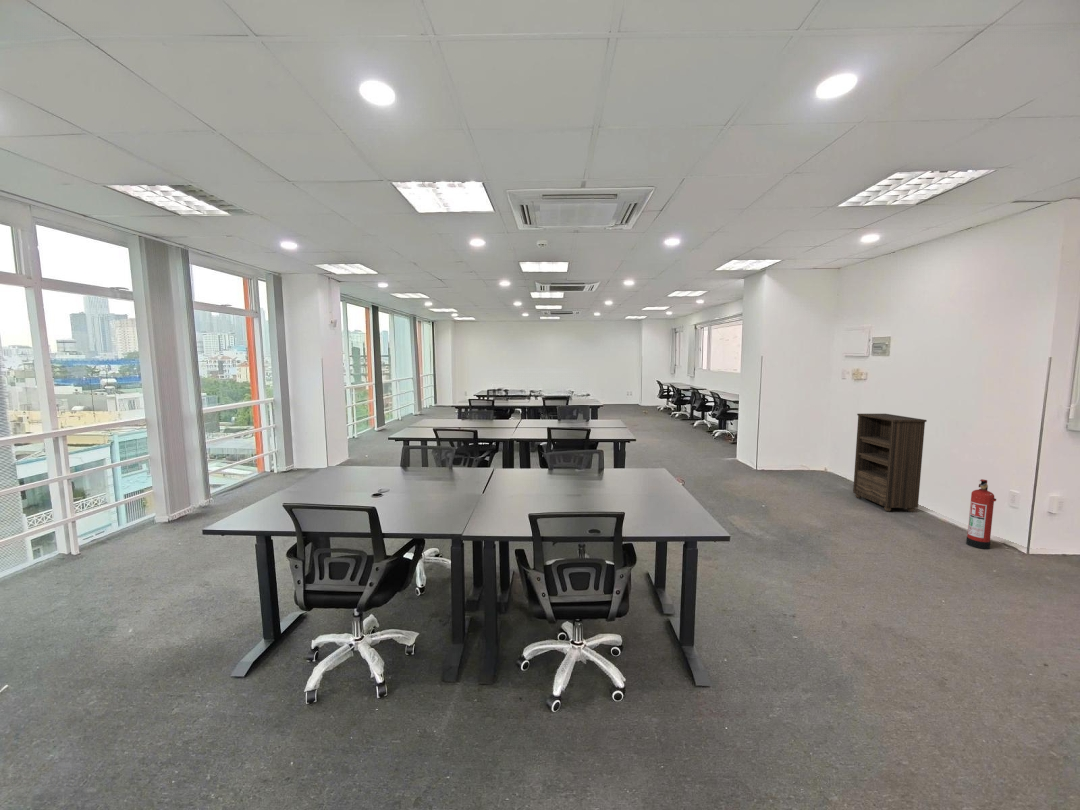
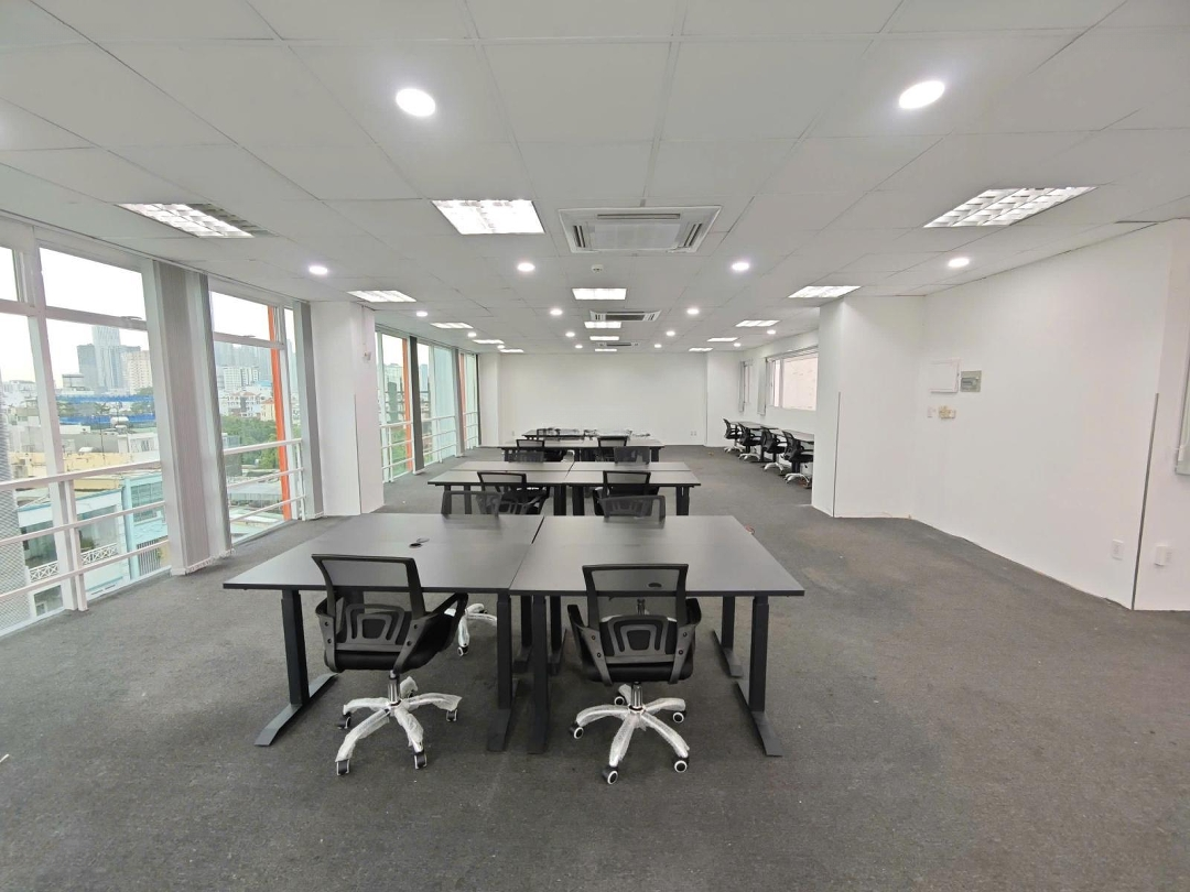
- fire extinguisher [965,478,997,550]
- bookshelf [852,413,928,513]
